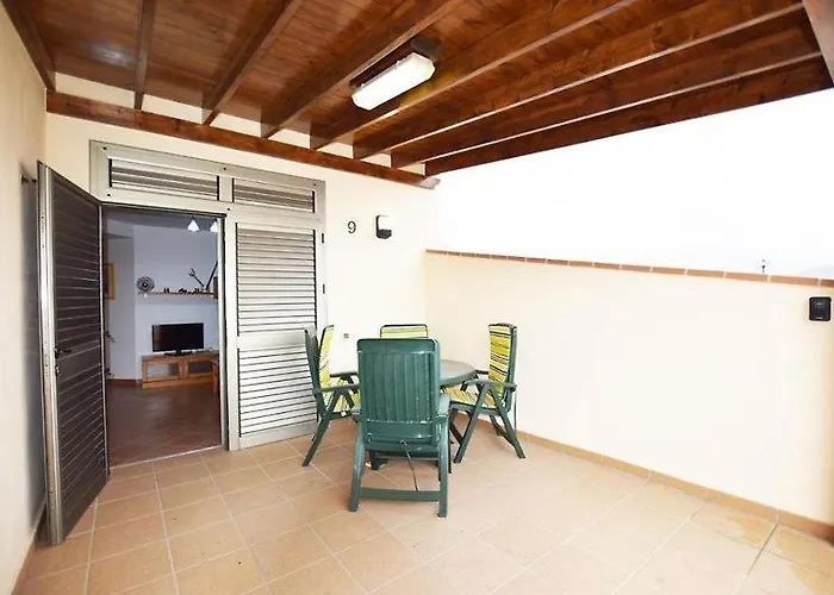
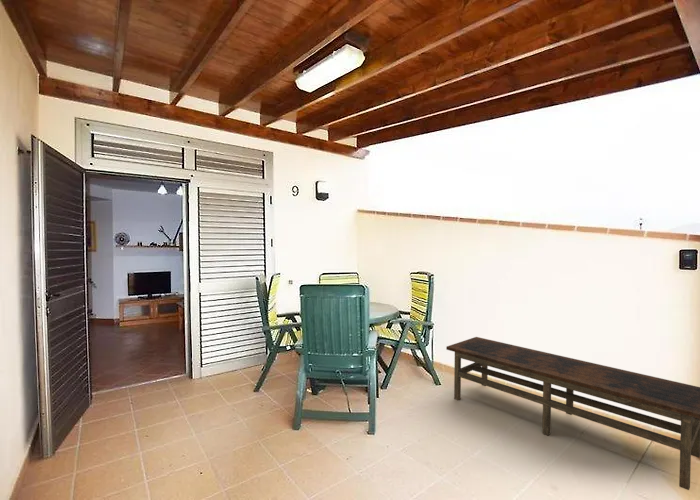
+ wooden bench [445,336,700,491]
